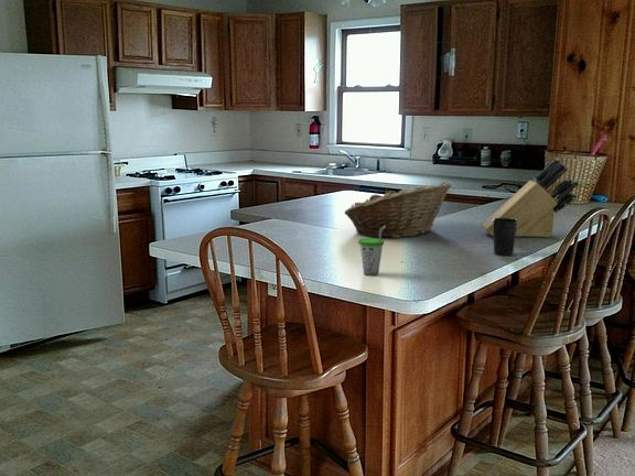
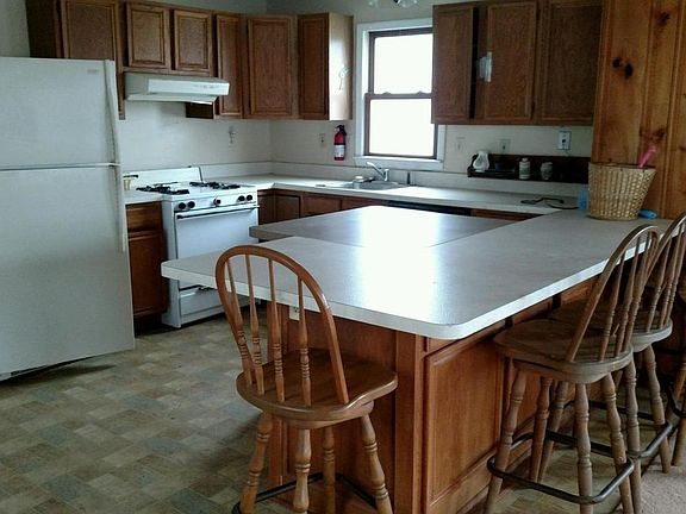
- cup [357,226,386,277]
- cup [493,218,517,257]
- knife block [481,158,580,238]
- fruit basket [344,181,453,239]
